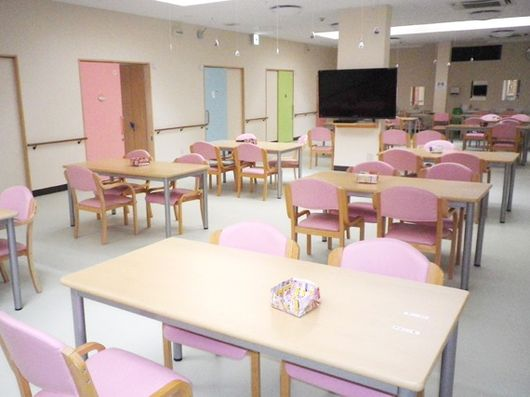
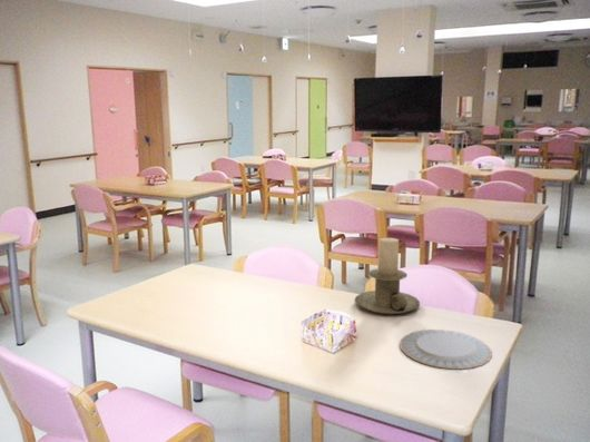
+ candle holder [354,237,421,315]
+ chinaware [399,328,493,370]
